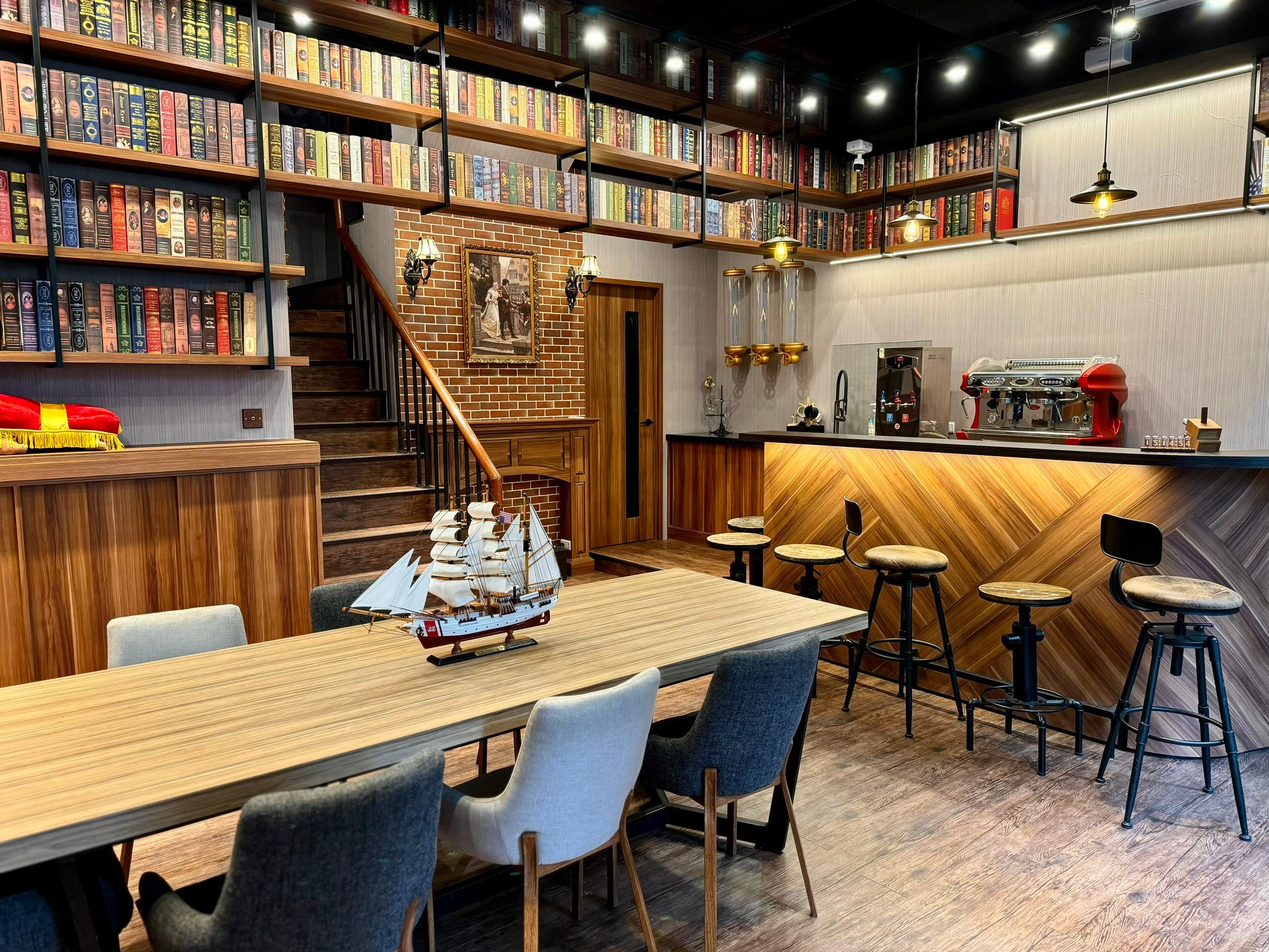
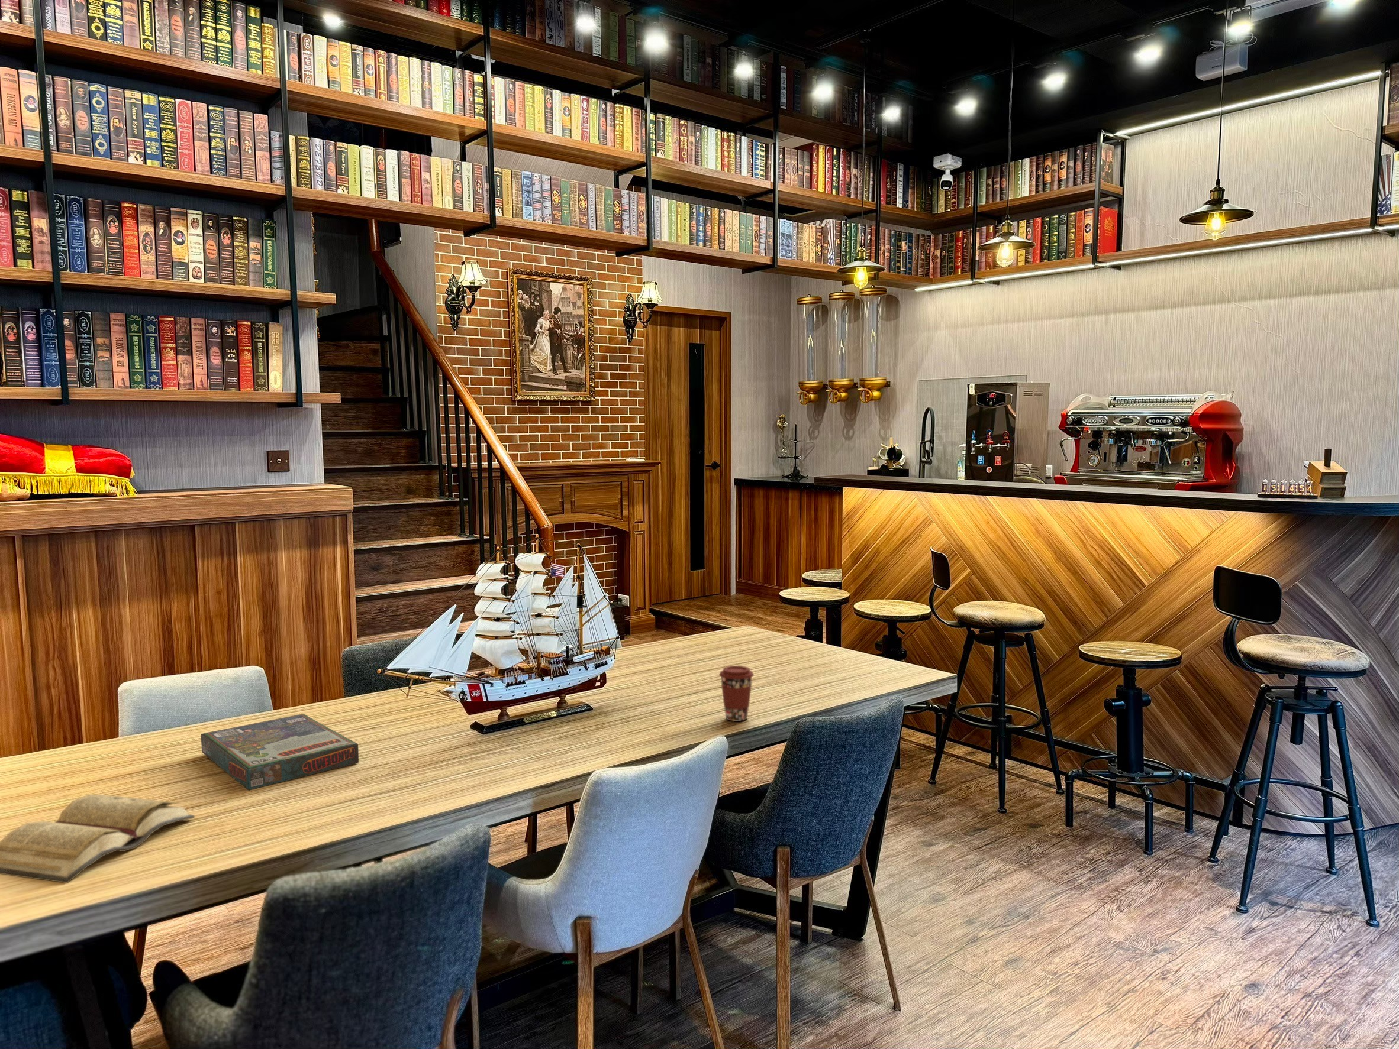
+ board game [200,713,359,790]
+ coffee cup [719,666,754,722]
+ diary [0,793,195,884]
